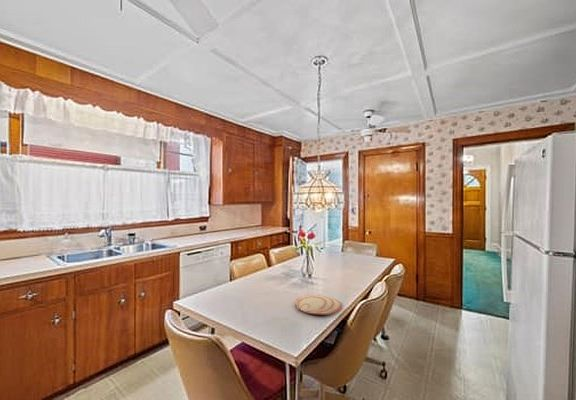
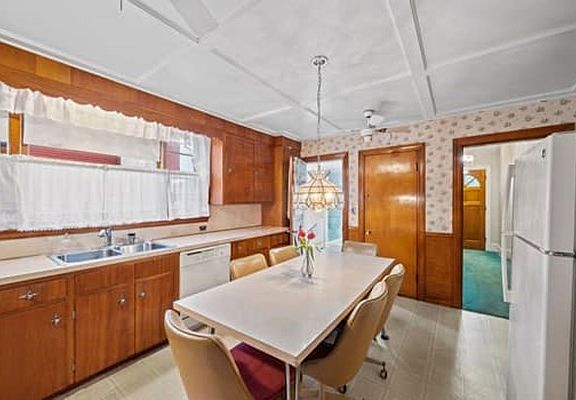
- plate [295,294,343,316]
